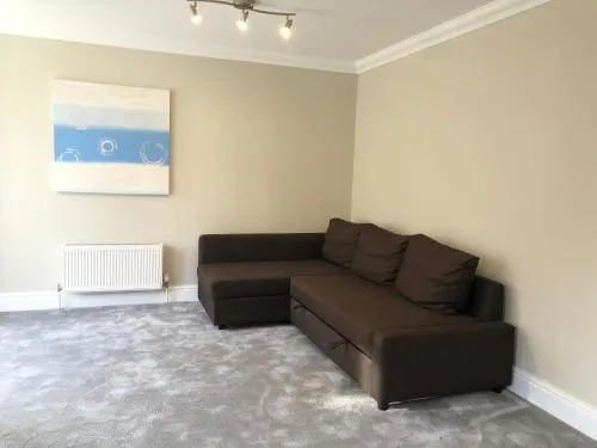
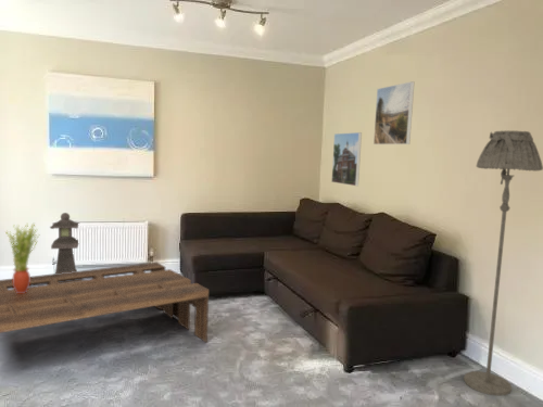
+ floor lamp [463,129,543,397]
+ lantern [49,212,81,283]
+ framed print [330,131,363,187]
+ potted plant [4,222,40,293]
+ coffee table [0,262,210,344]
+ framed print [372,80,415,145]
